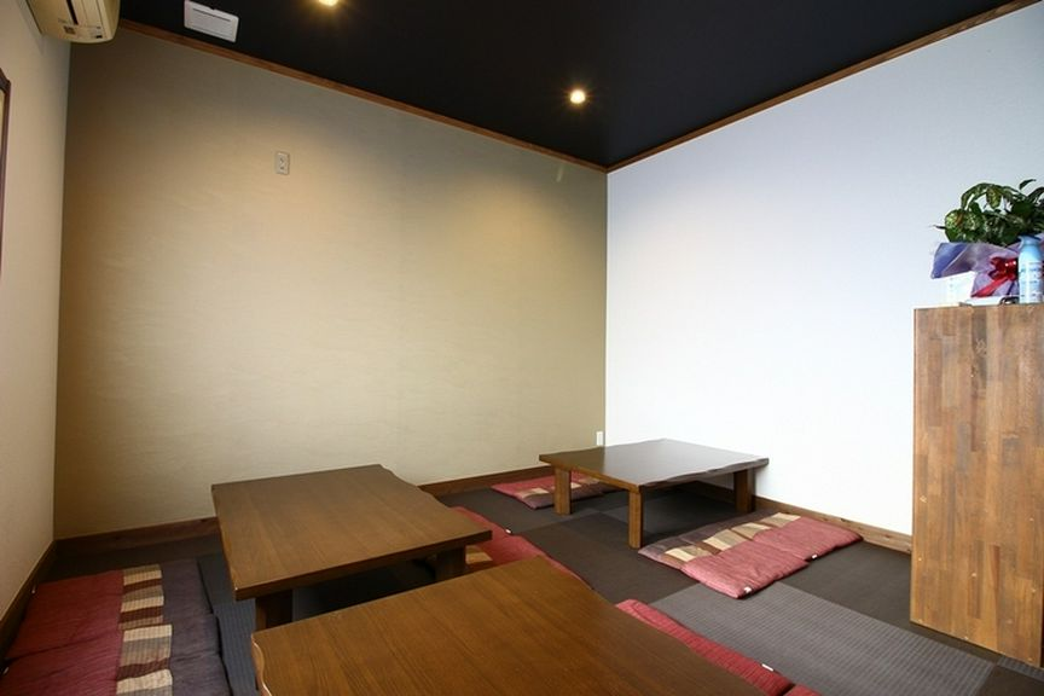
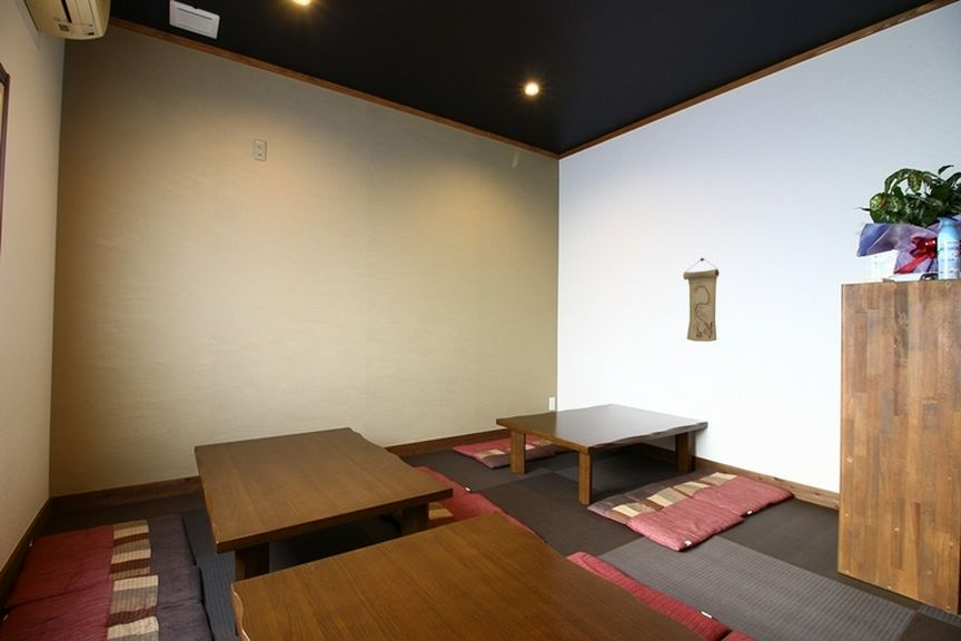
+ wall scroll [682,257,721,343]
